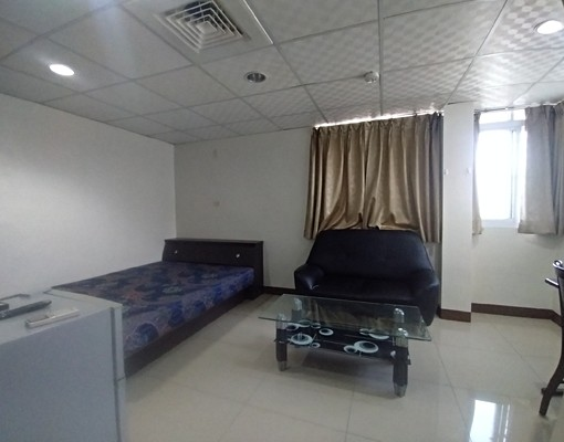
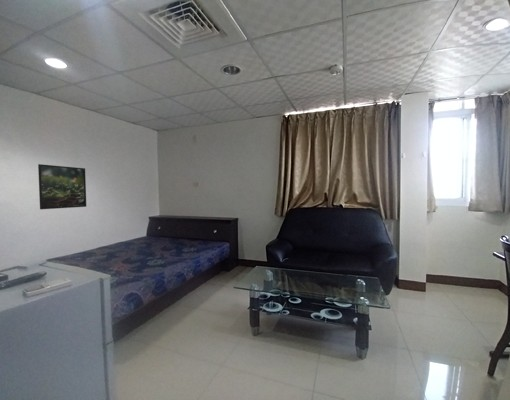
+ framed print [37,163,87,210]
